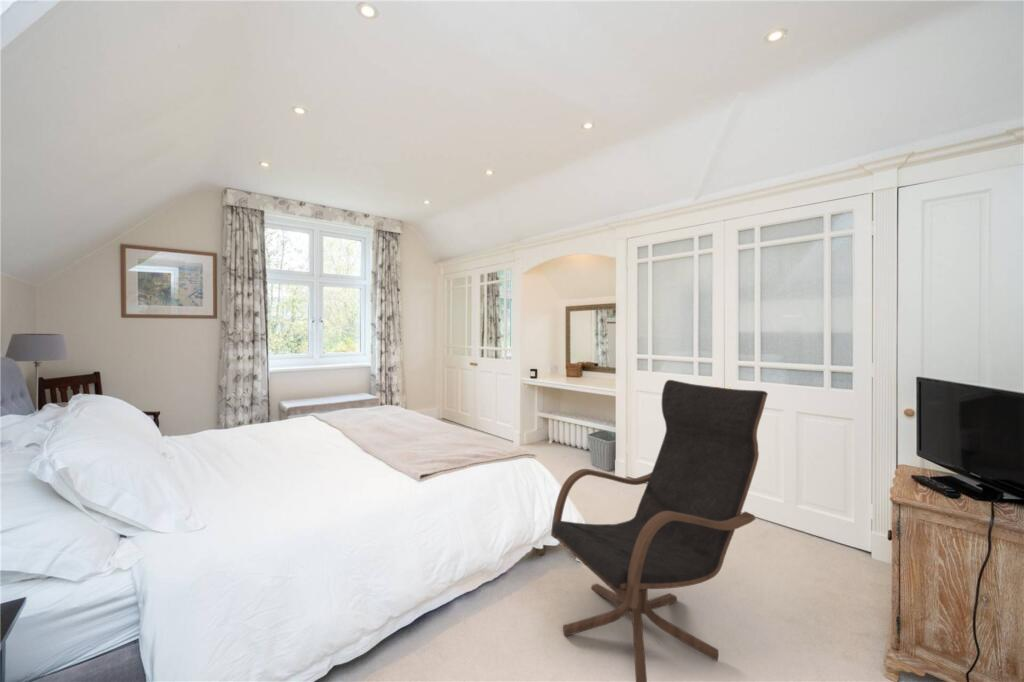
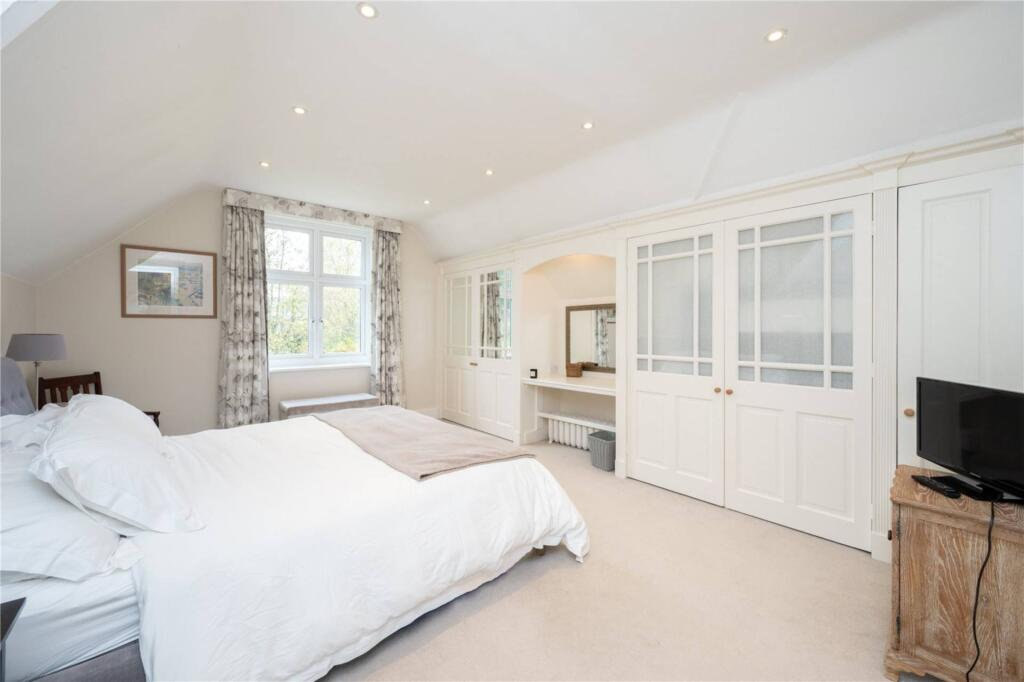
- lounge chair [550,379,769,682]
